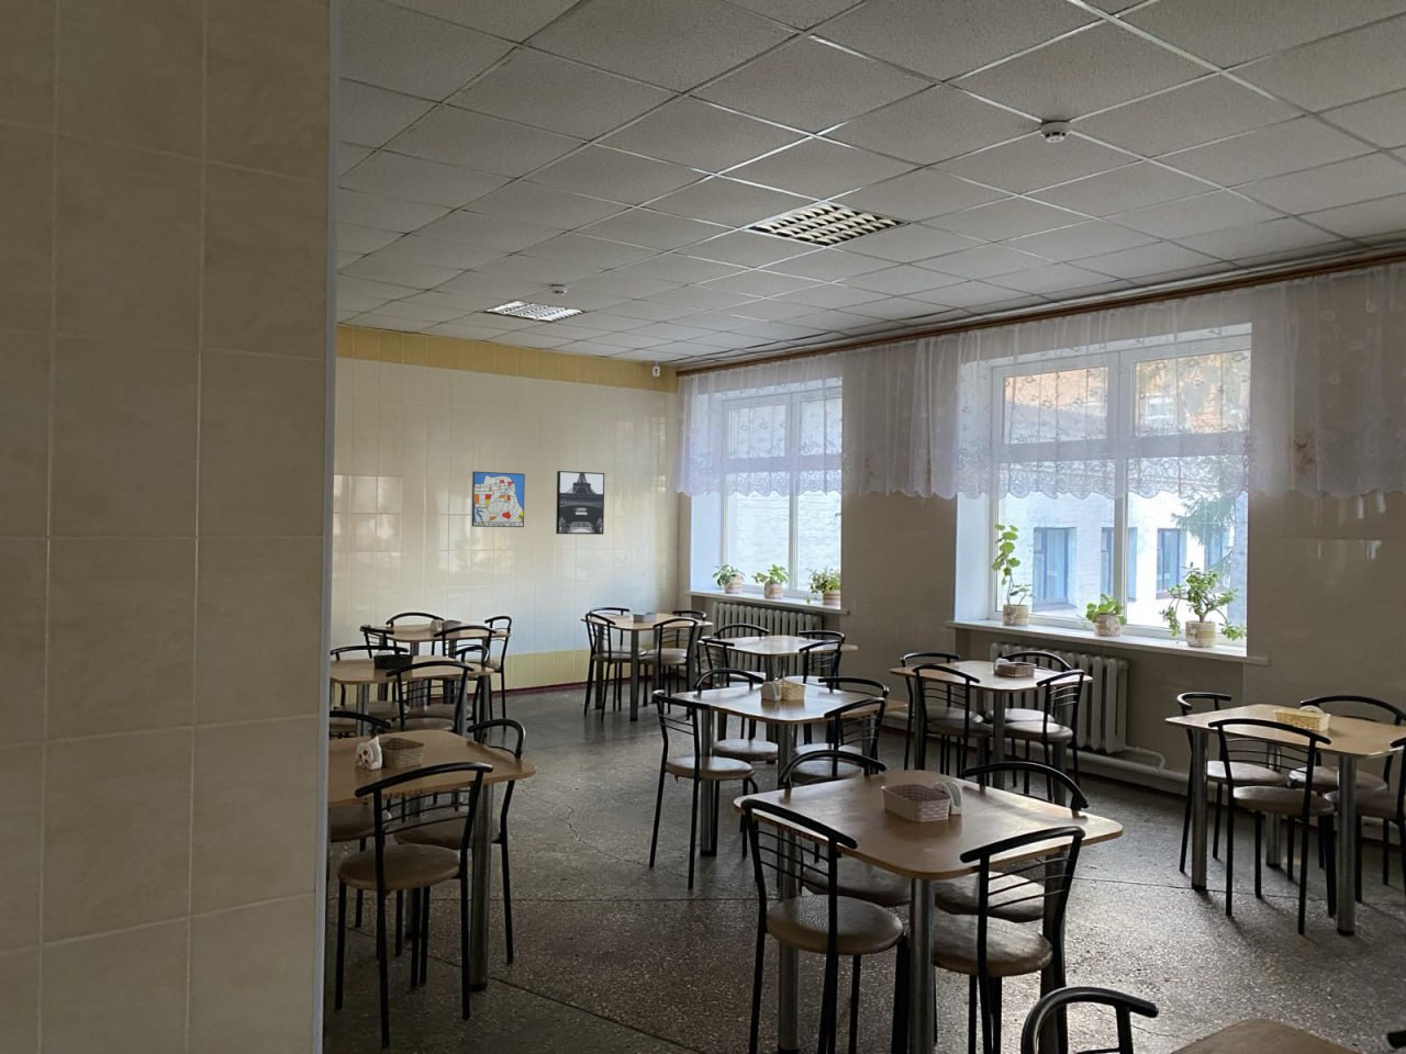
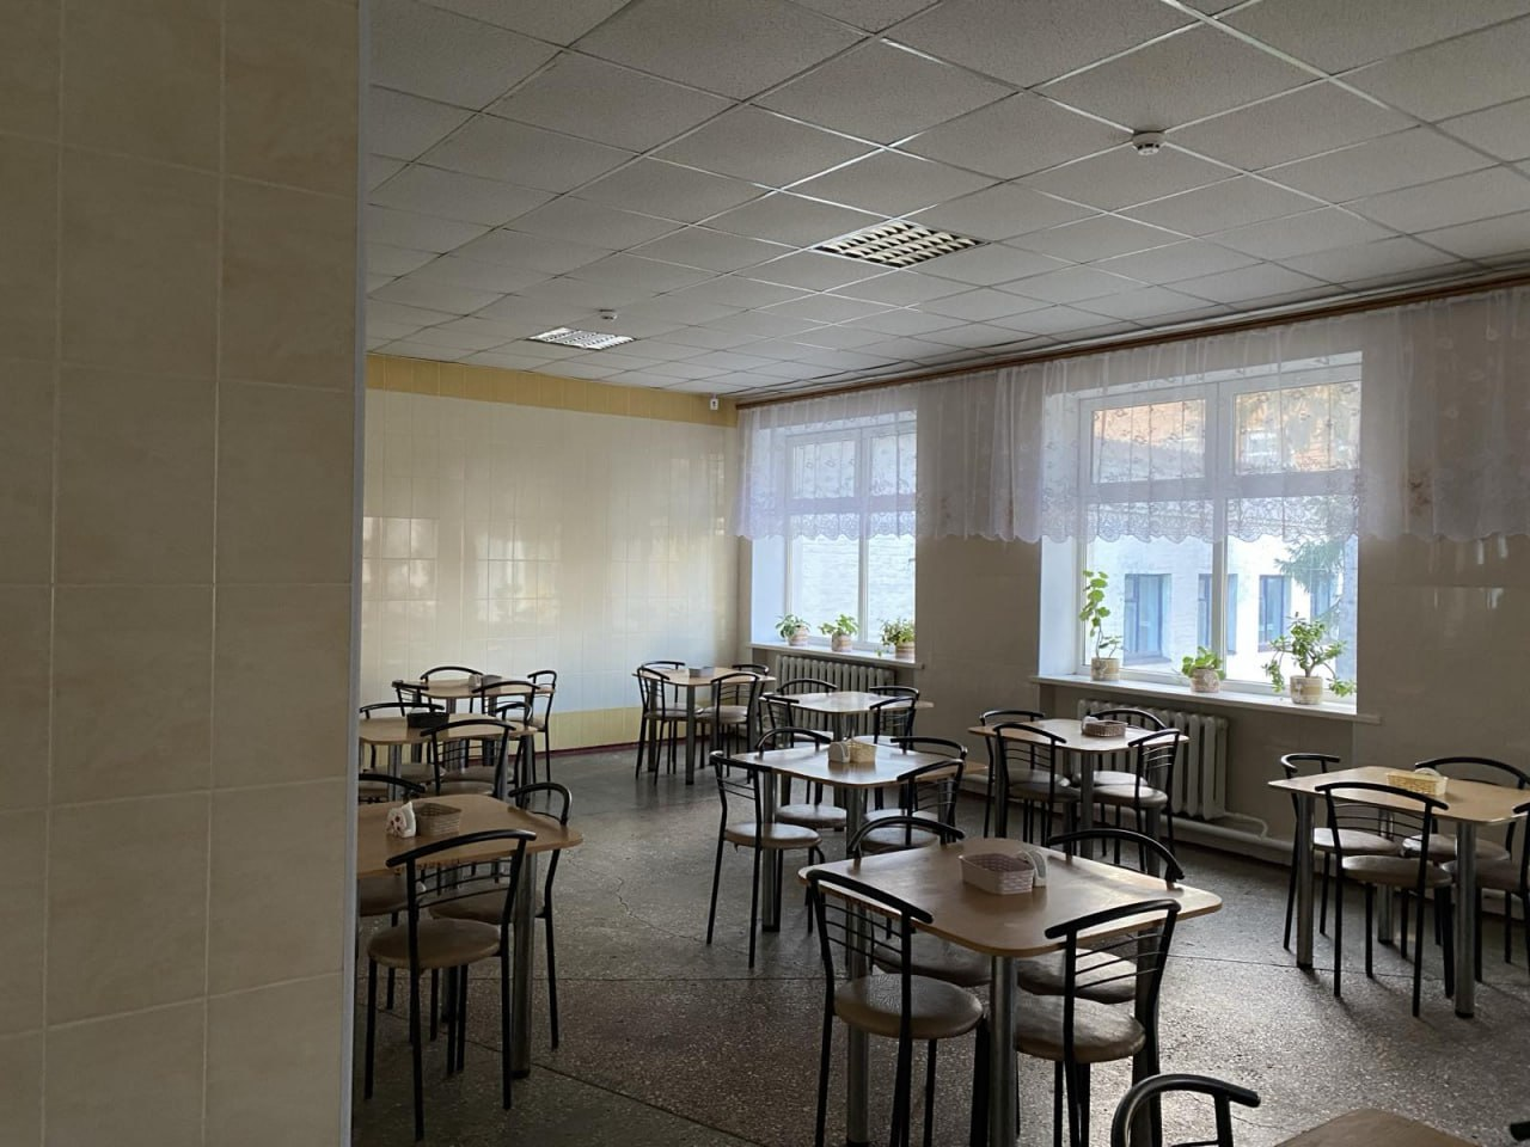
- wall art [472,469,526,528]
- wall art [555,469,606,536]
